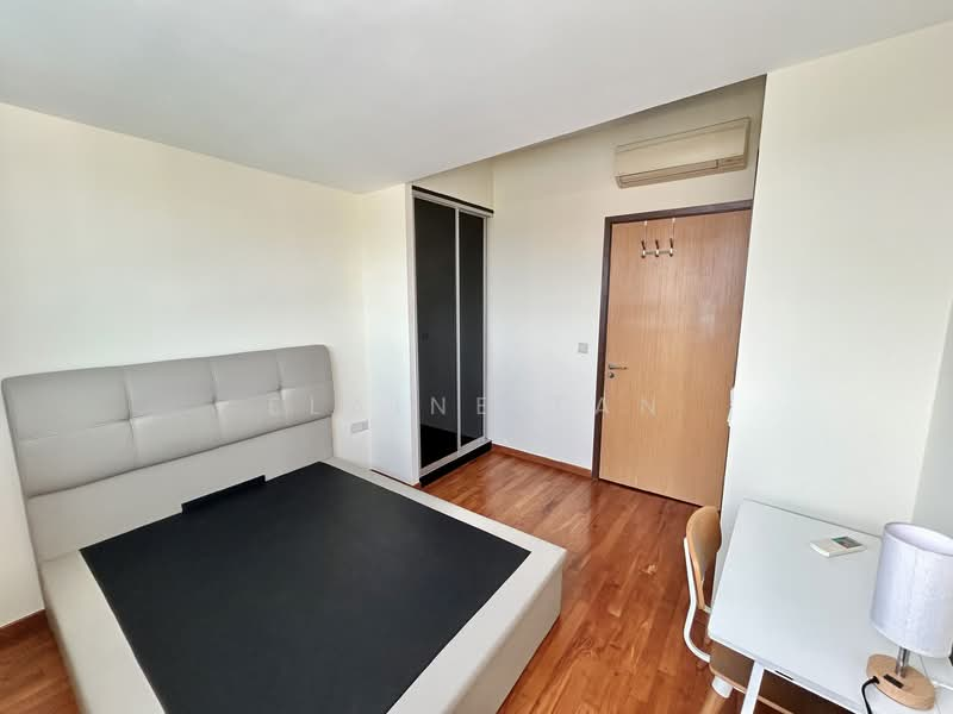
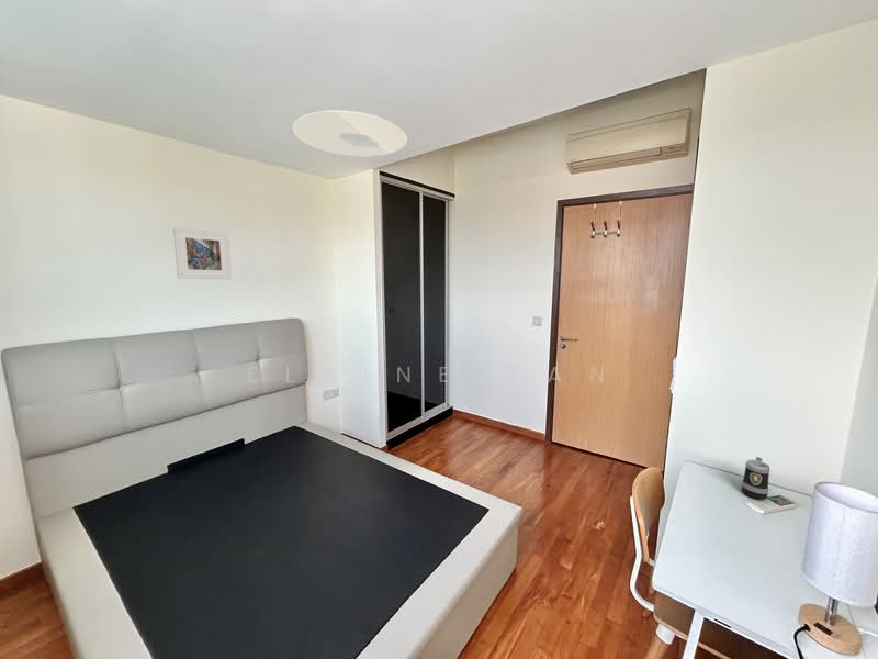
+ ceiling light [292,110,408,157]
+ mug [741,456,770,501]
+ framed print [172,226,233,280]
